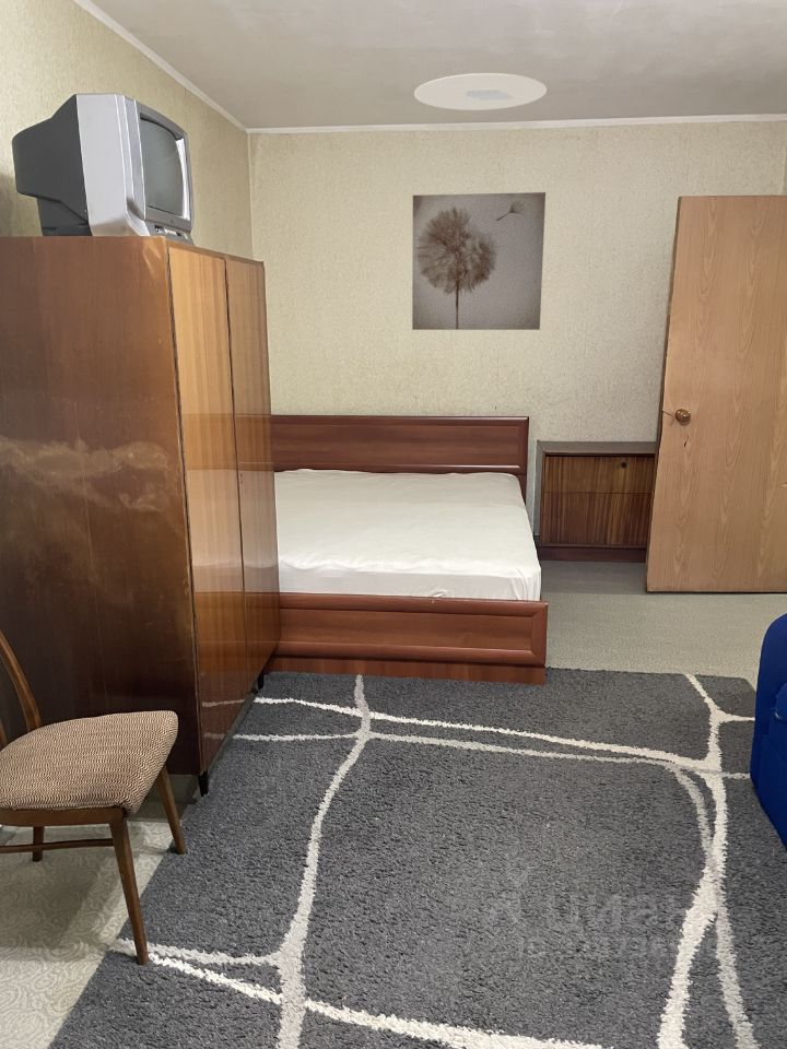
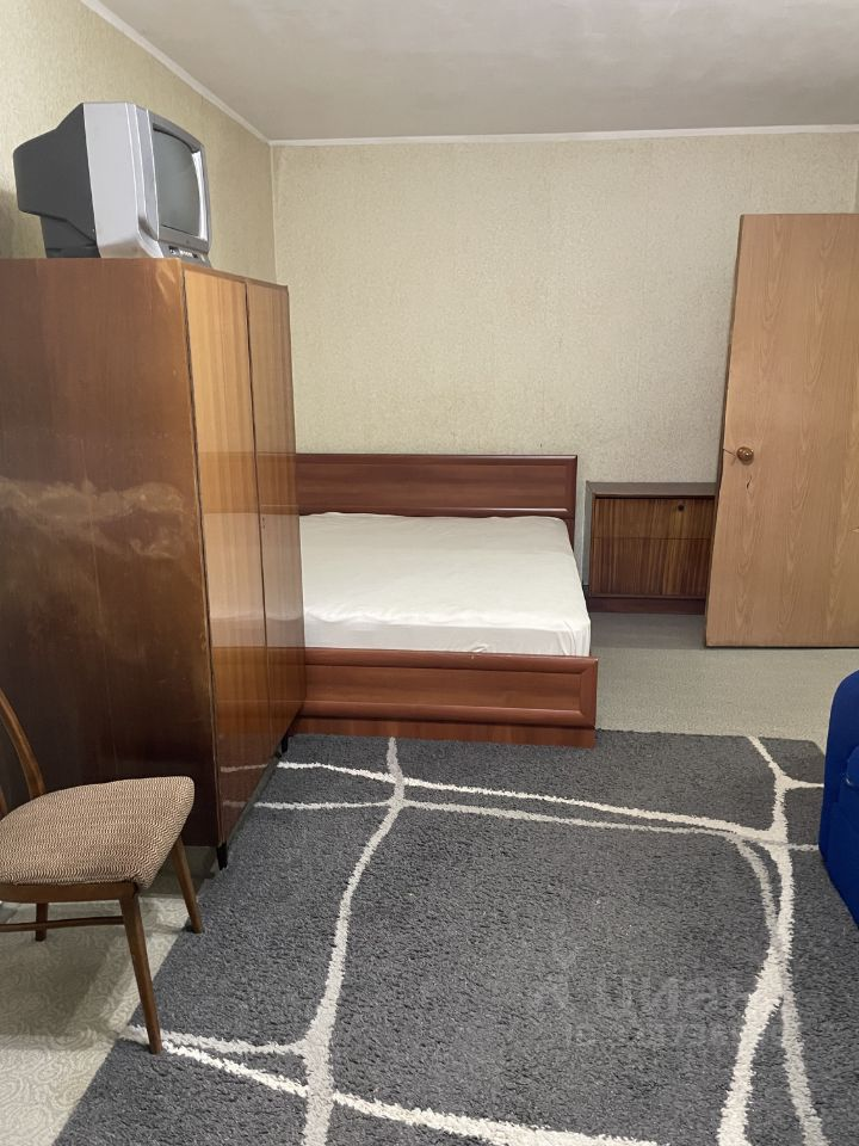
- ceiling light [413,72,548,111]
- wall art [411,191,547,331]
